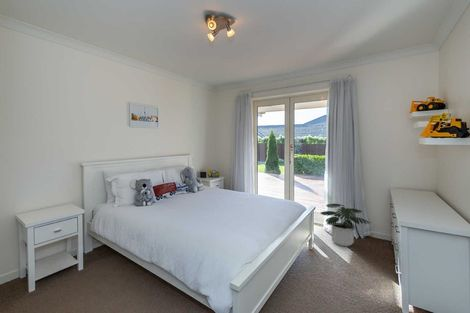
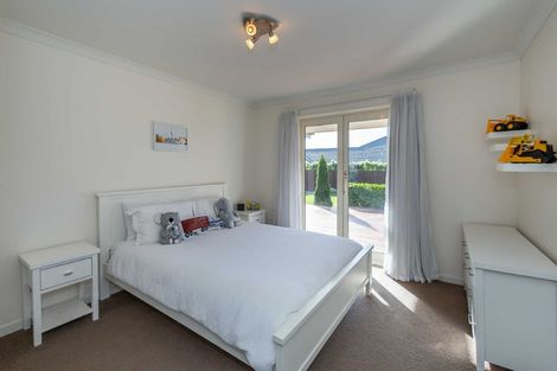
- potted plant [320,203,371,247]
